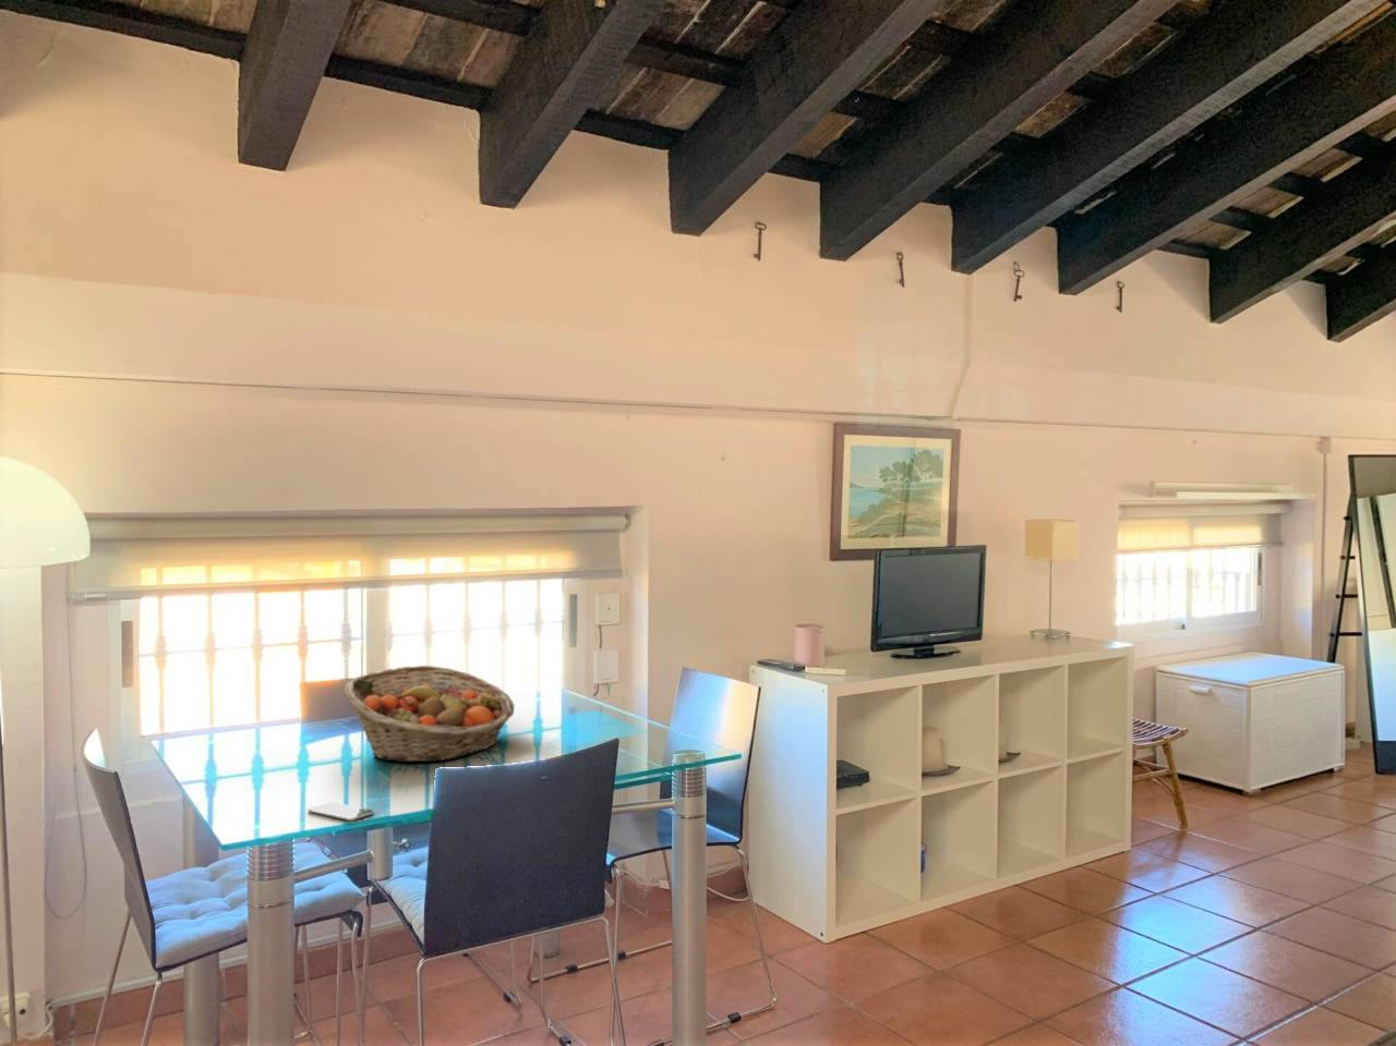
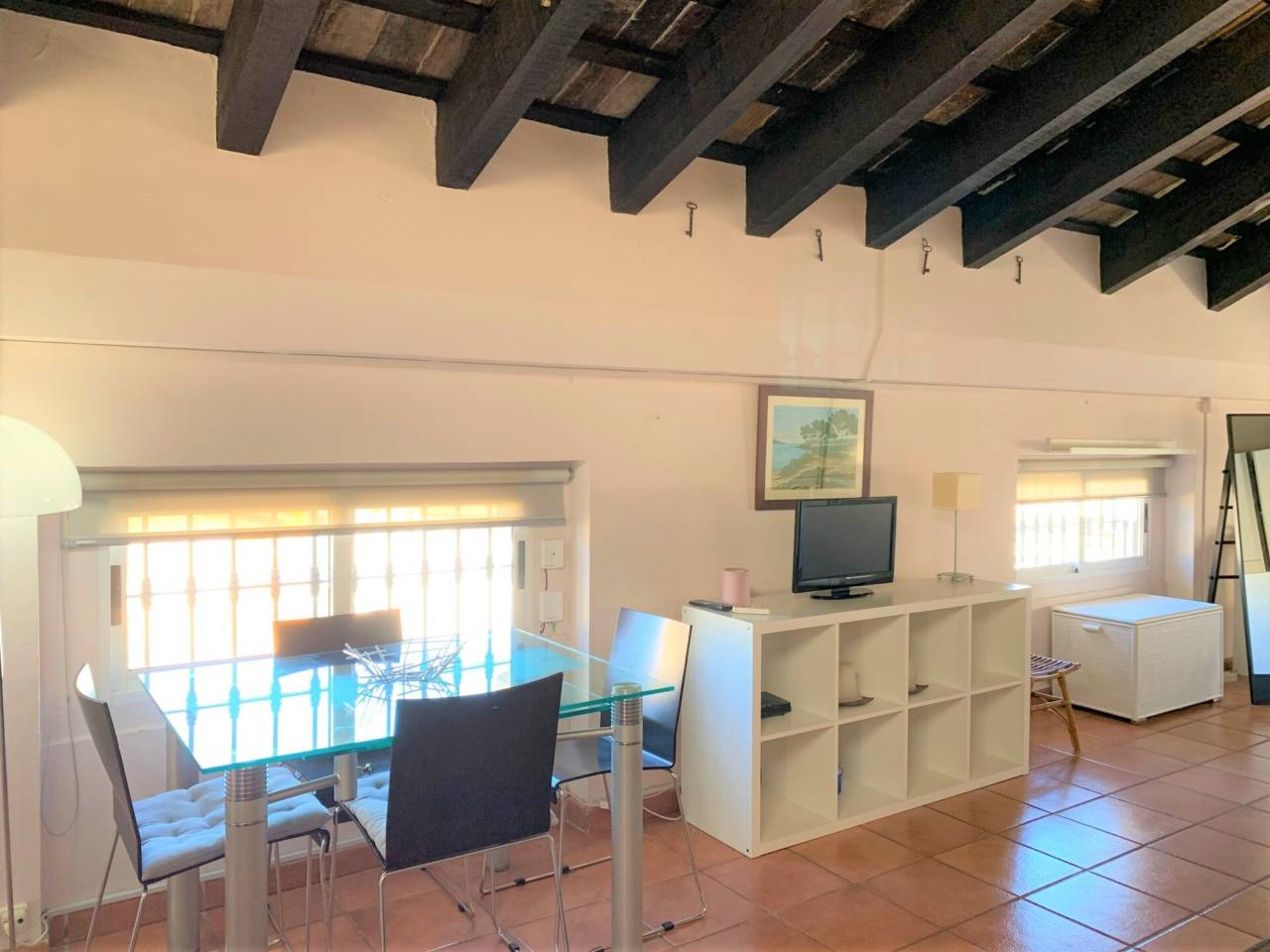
- smartphone [307,801,375,822]
- fruit basket [344,665,516,763]
